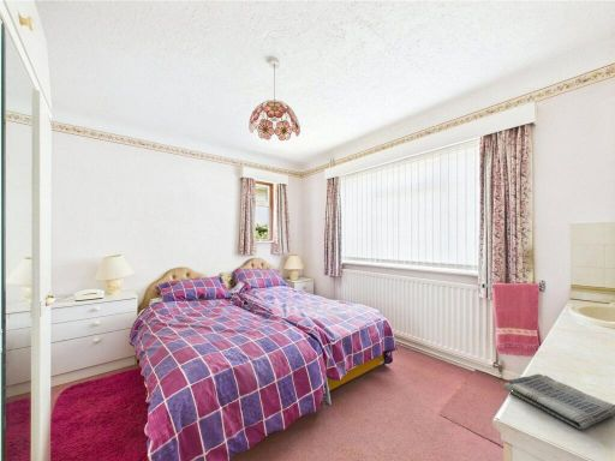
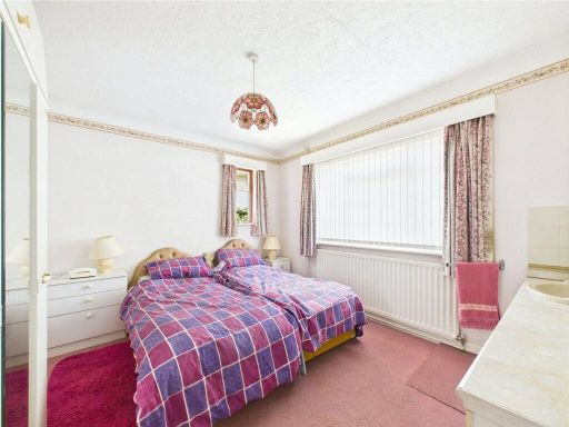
- dish towel [502,373,615,431]
